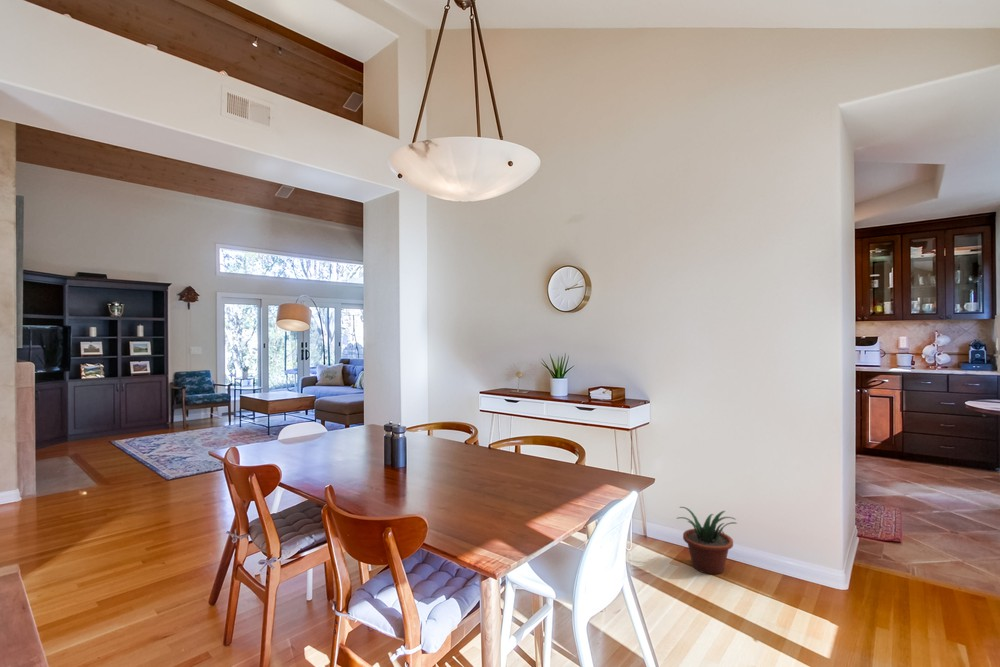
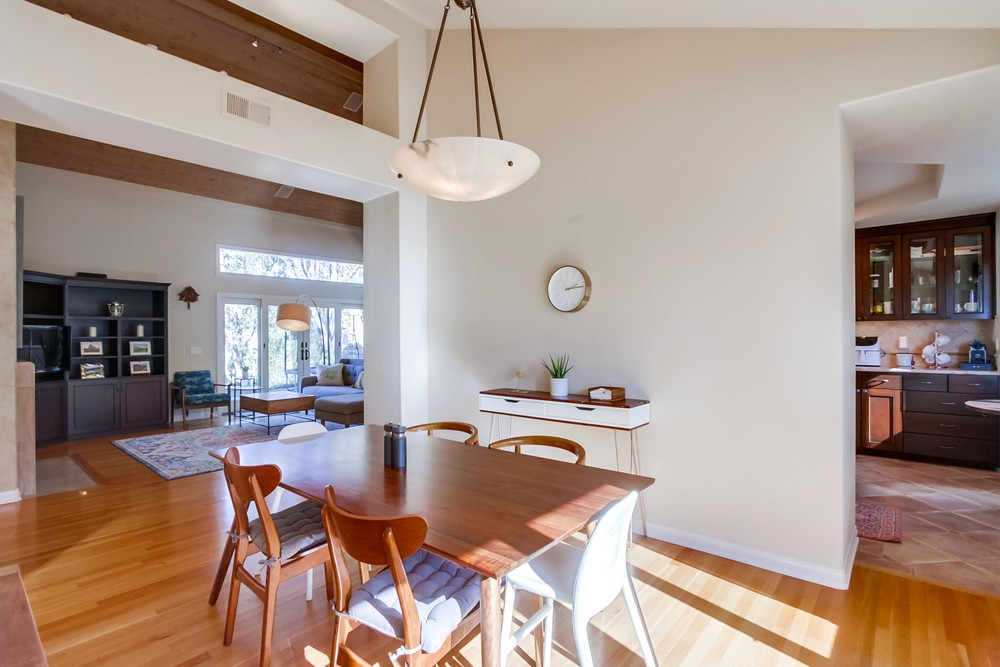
- potted plant [675,506,738,575]
